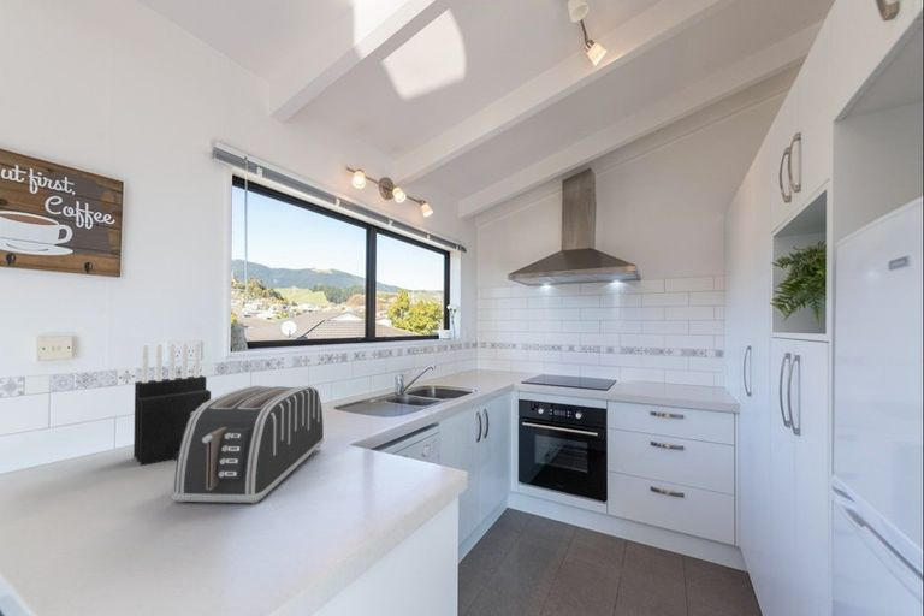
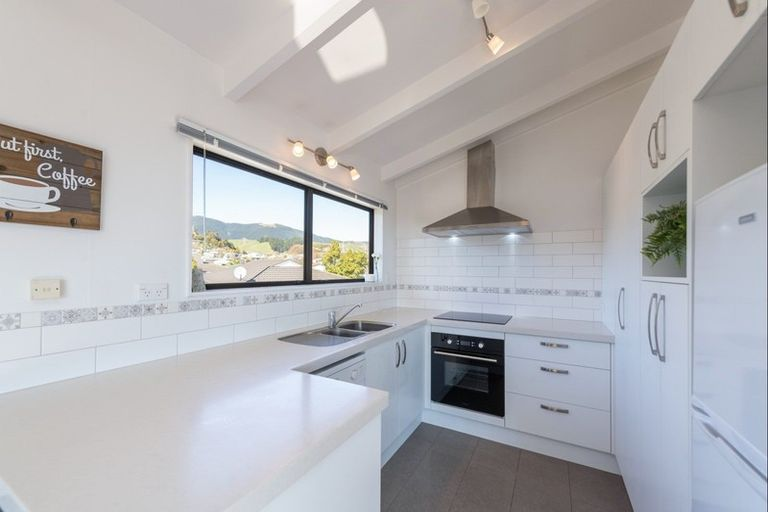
- knife block [132,340,212,467]
- toaster [171,385,326,505]
